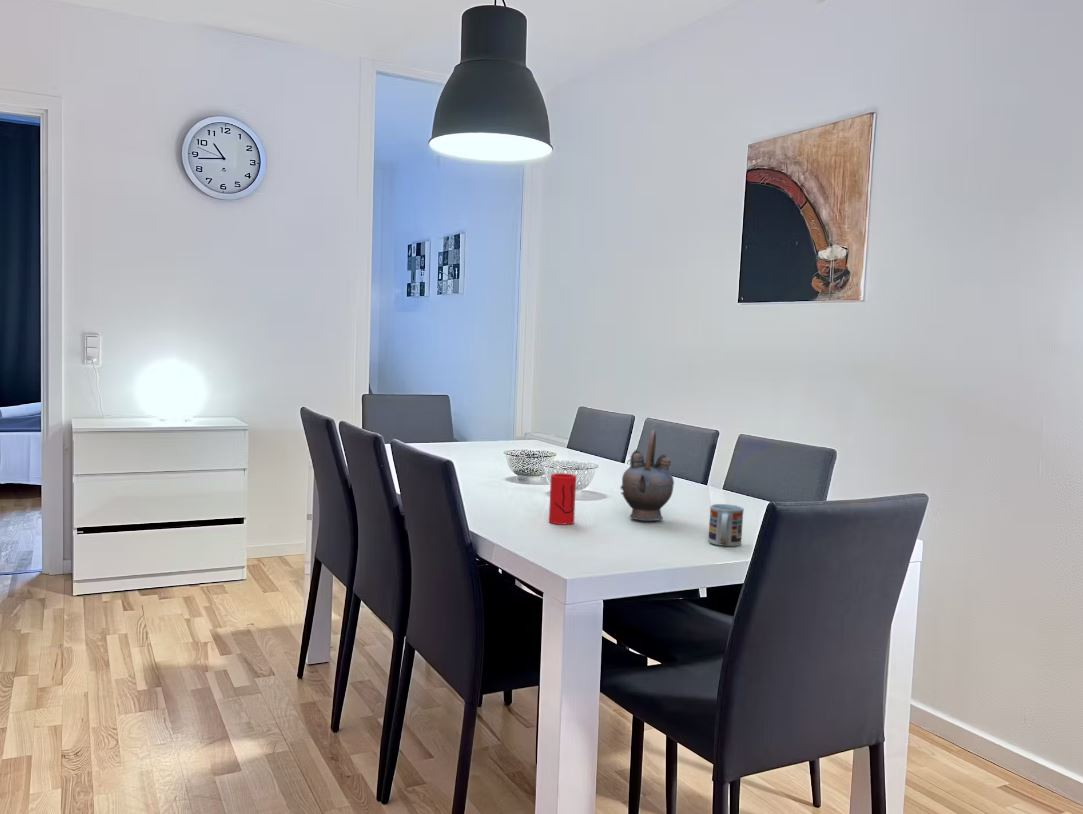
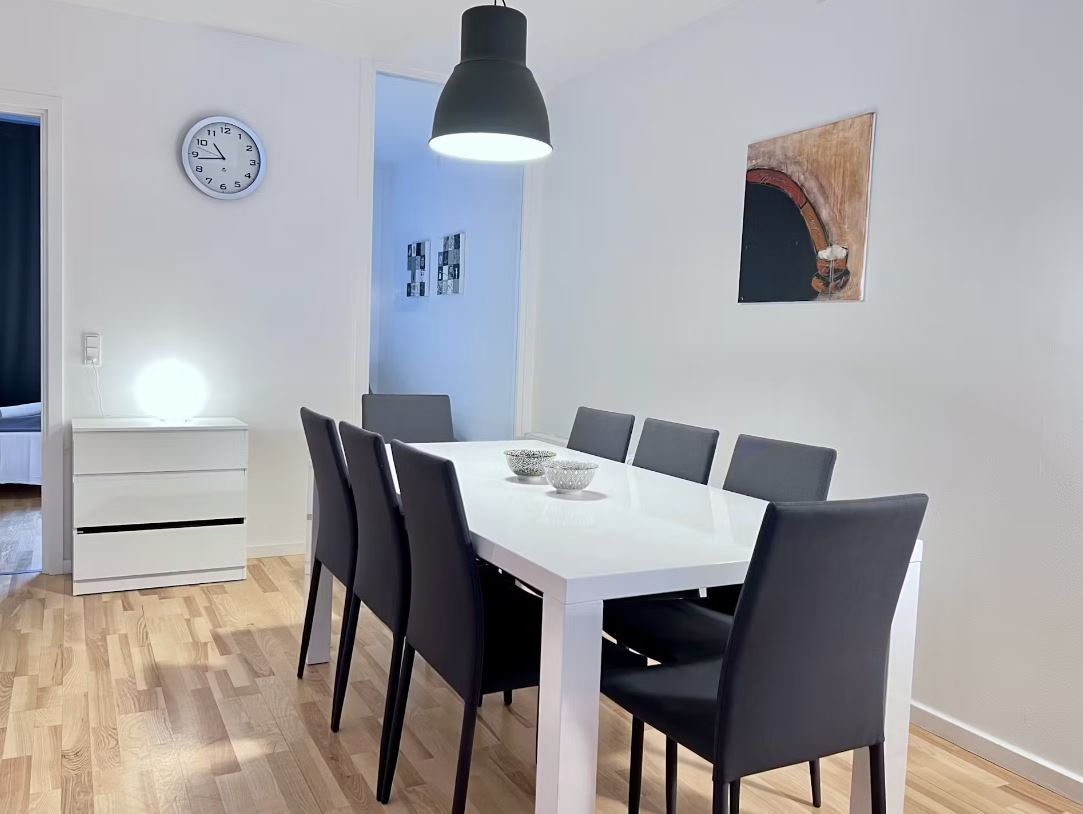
- cup [707,503,745,547]
- teapot [619,429,675,522]
- cup [548,472,577,525]
